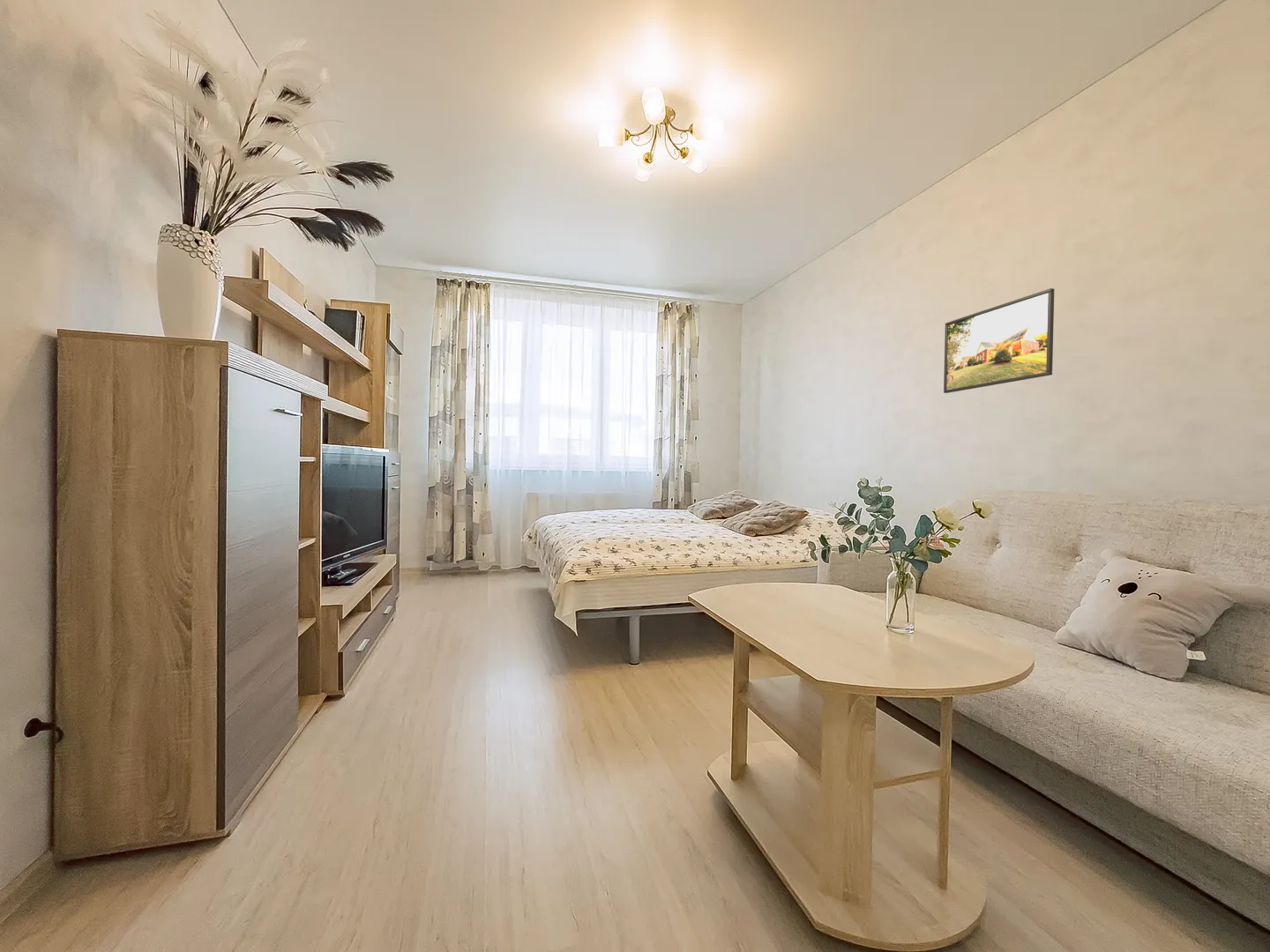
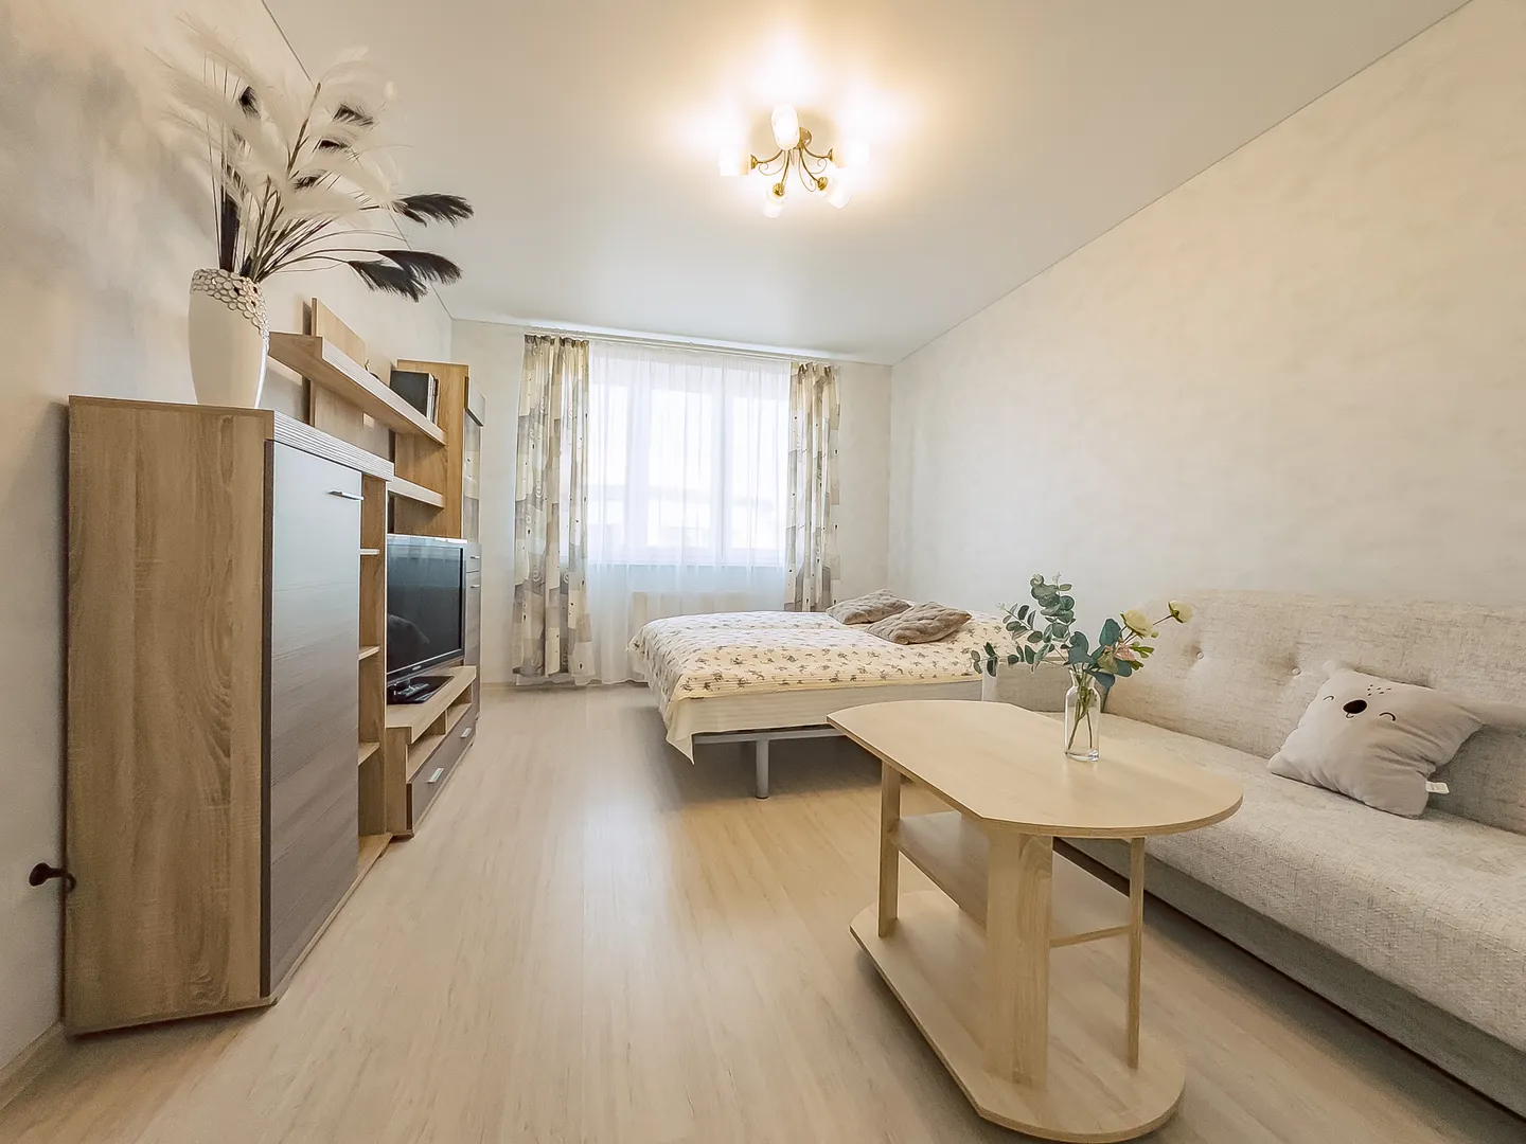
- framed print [943,287,1055,394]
